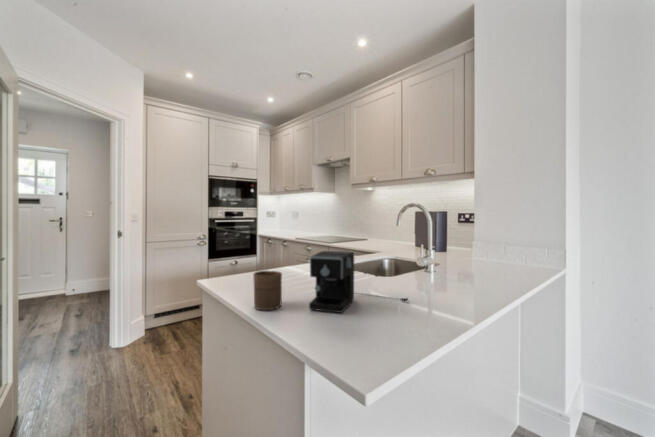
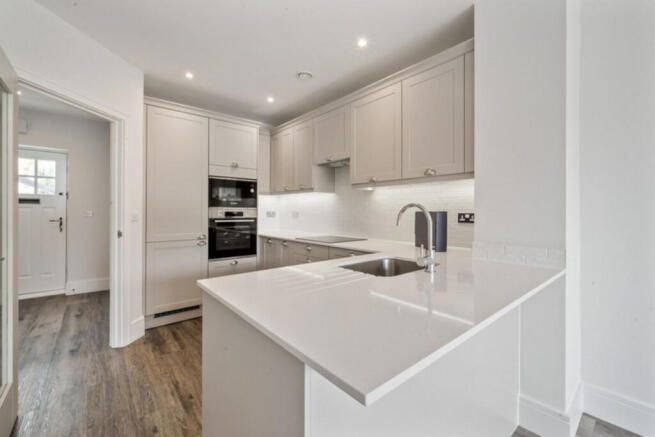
- coffee maker [308,250,409,314]
- cup [252,270,283,311]
